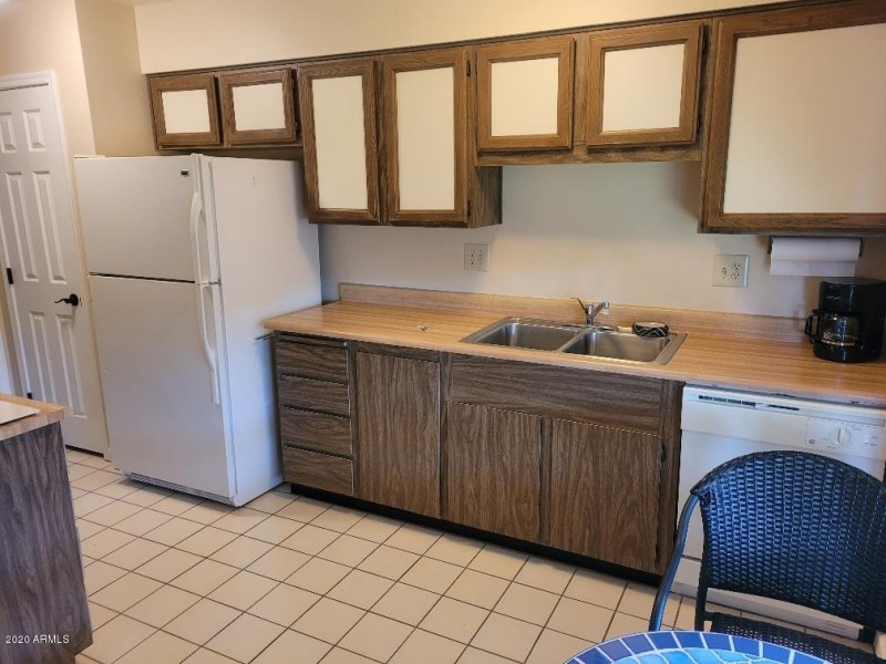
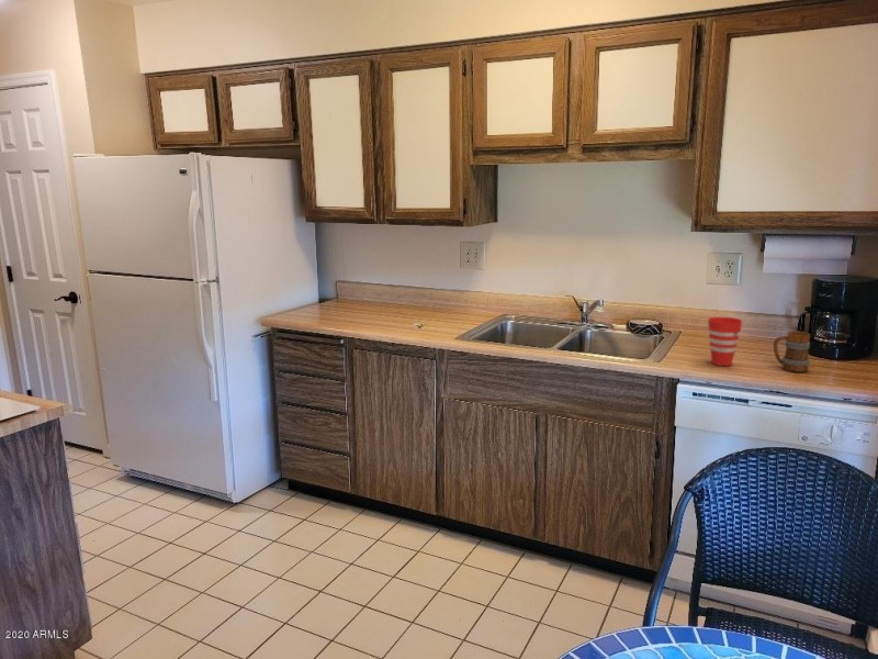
+ mug [773,331,811,373]
+ cup [707,316,743,367]
